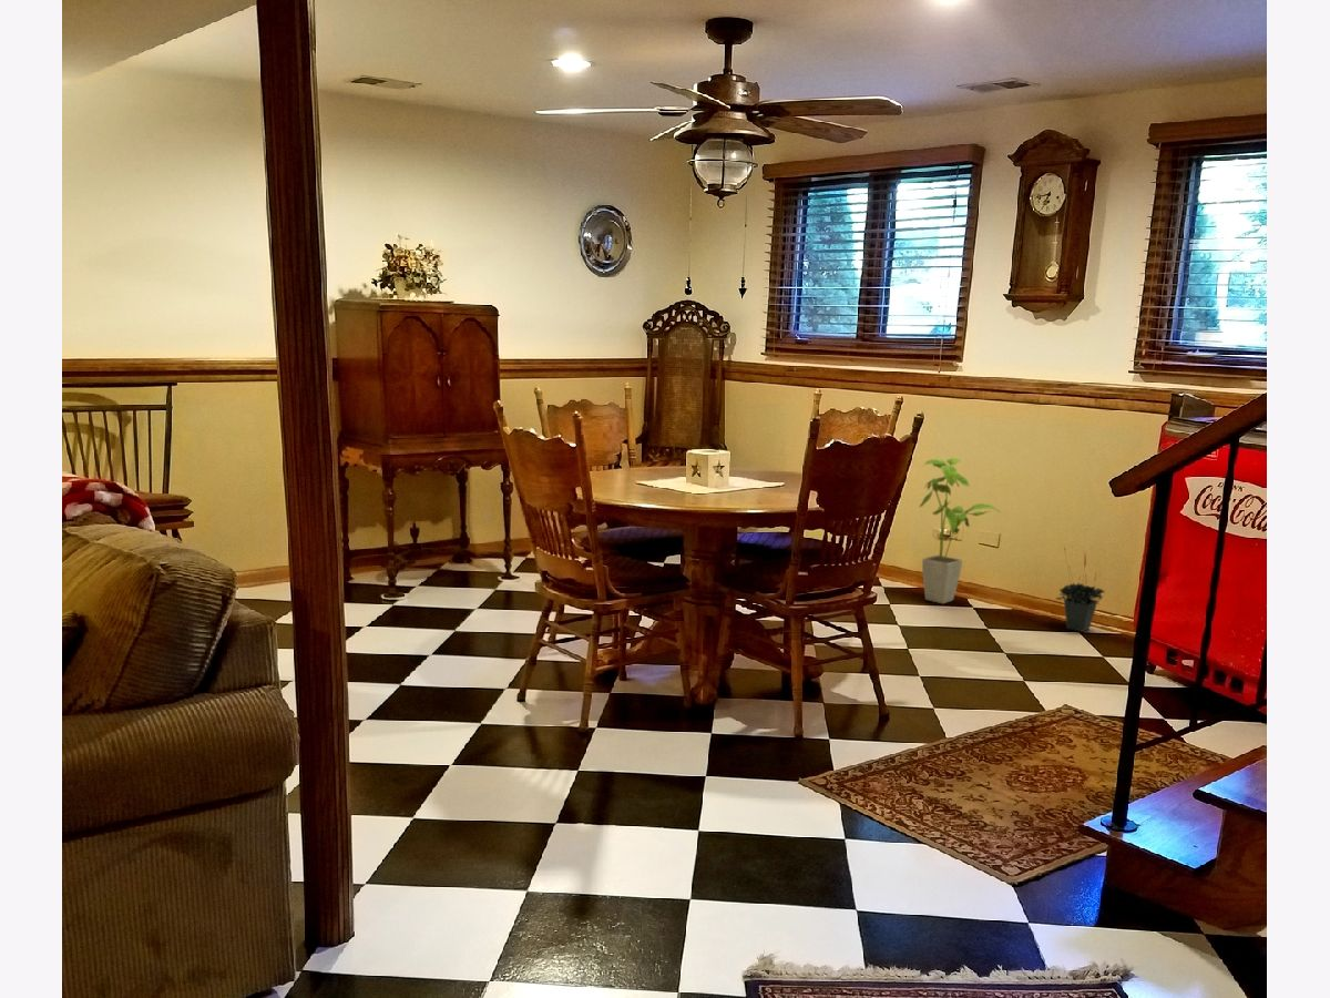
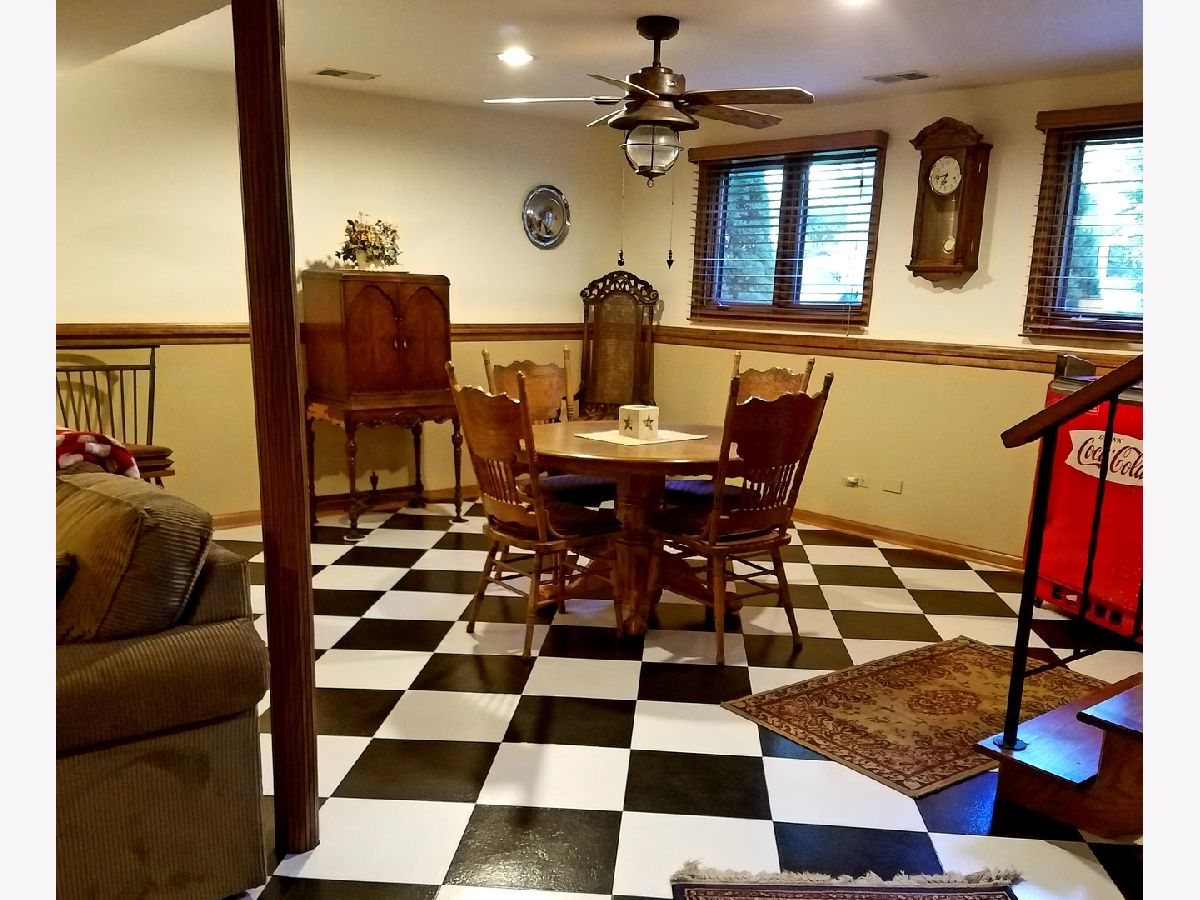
- potted plant [1055,547,1106,633]
- house plant [919,457,1003,604]
